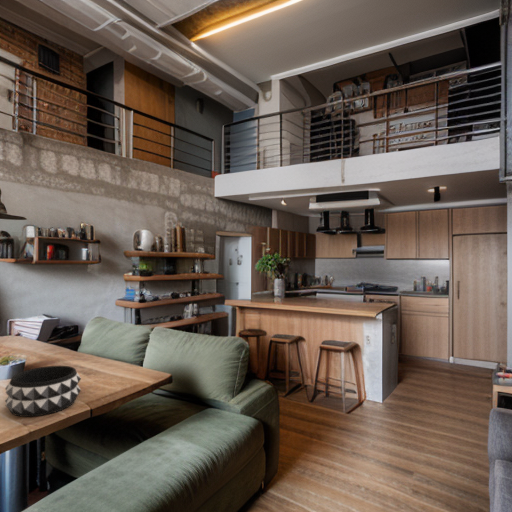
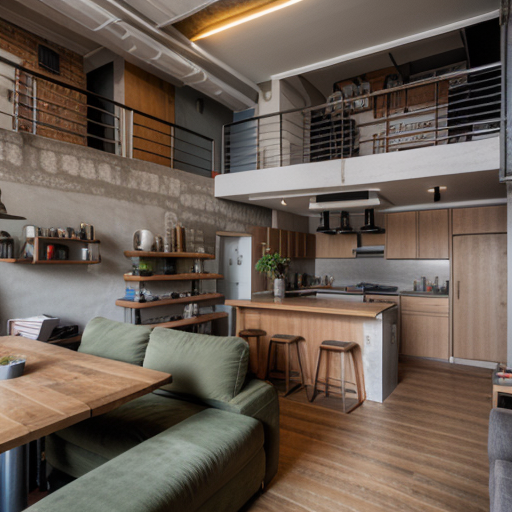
- decorative bowl [4,365,82,418]
